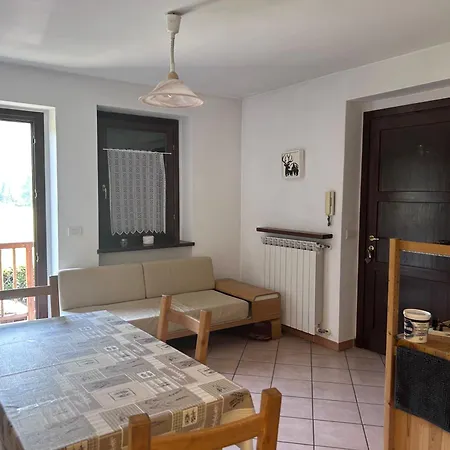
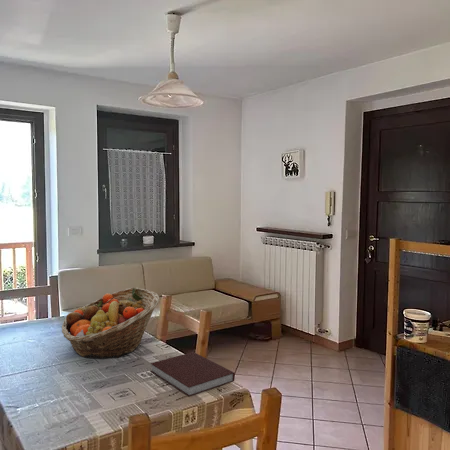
+ notebook [150,351,236,397]
+ fruit basket [61,287,160,360]
